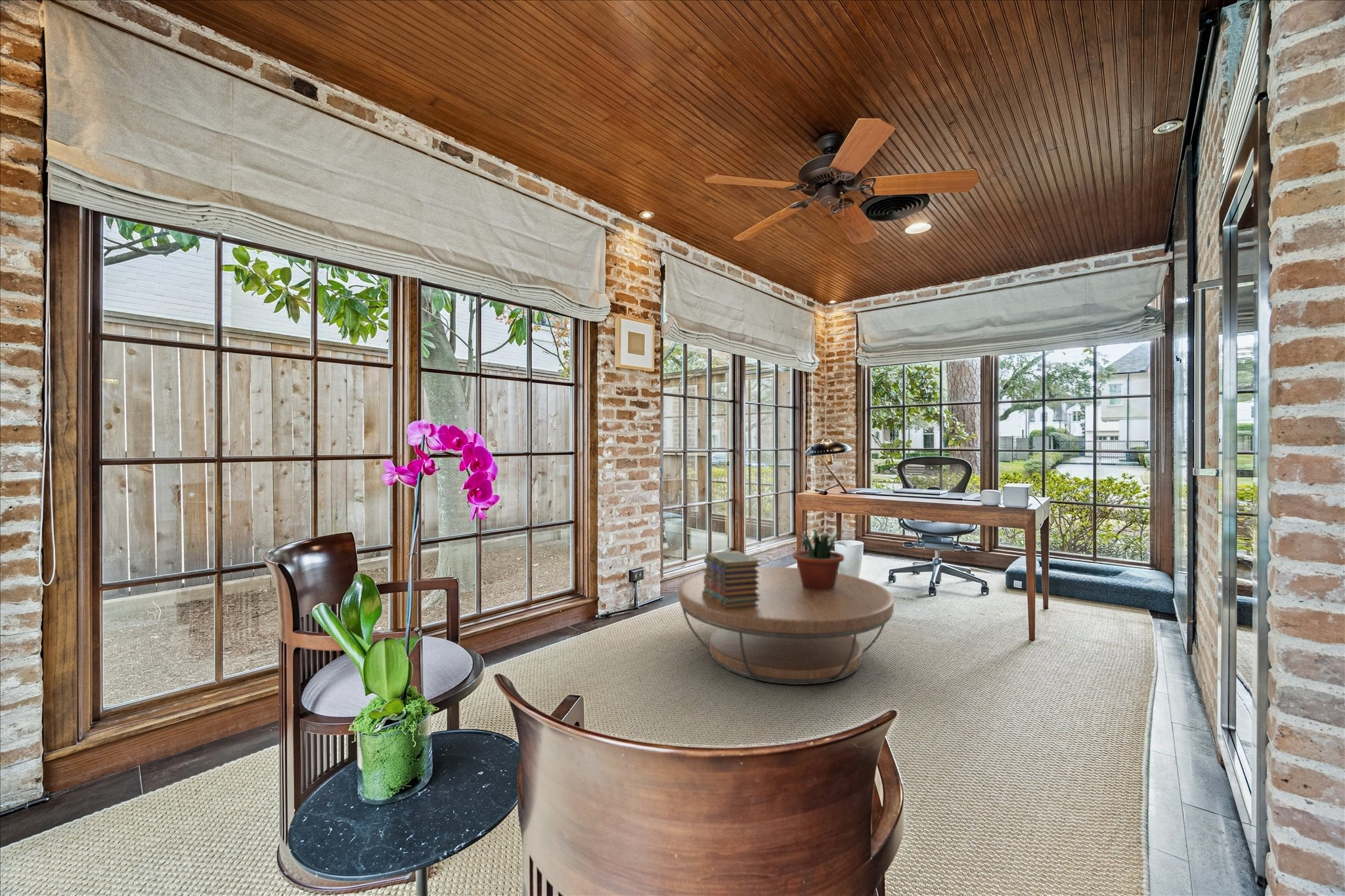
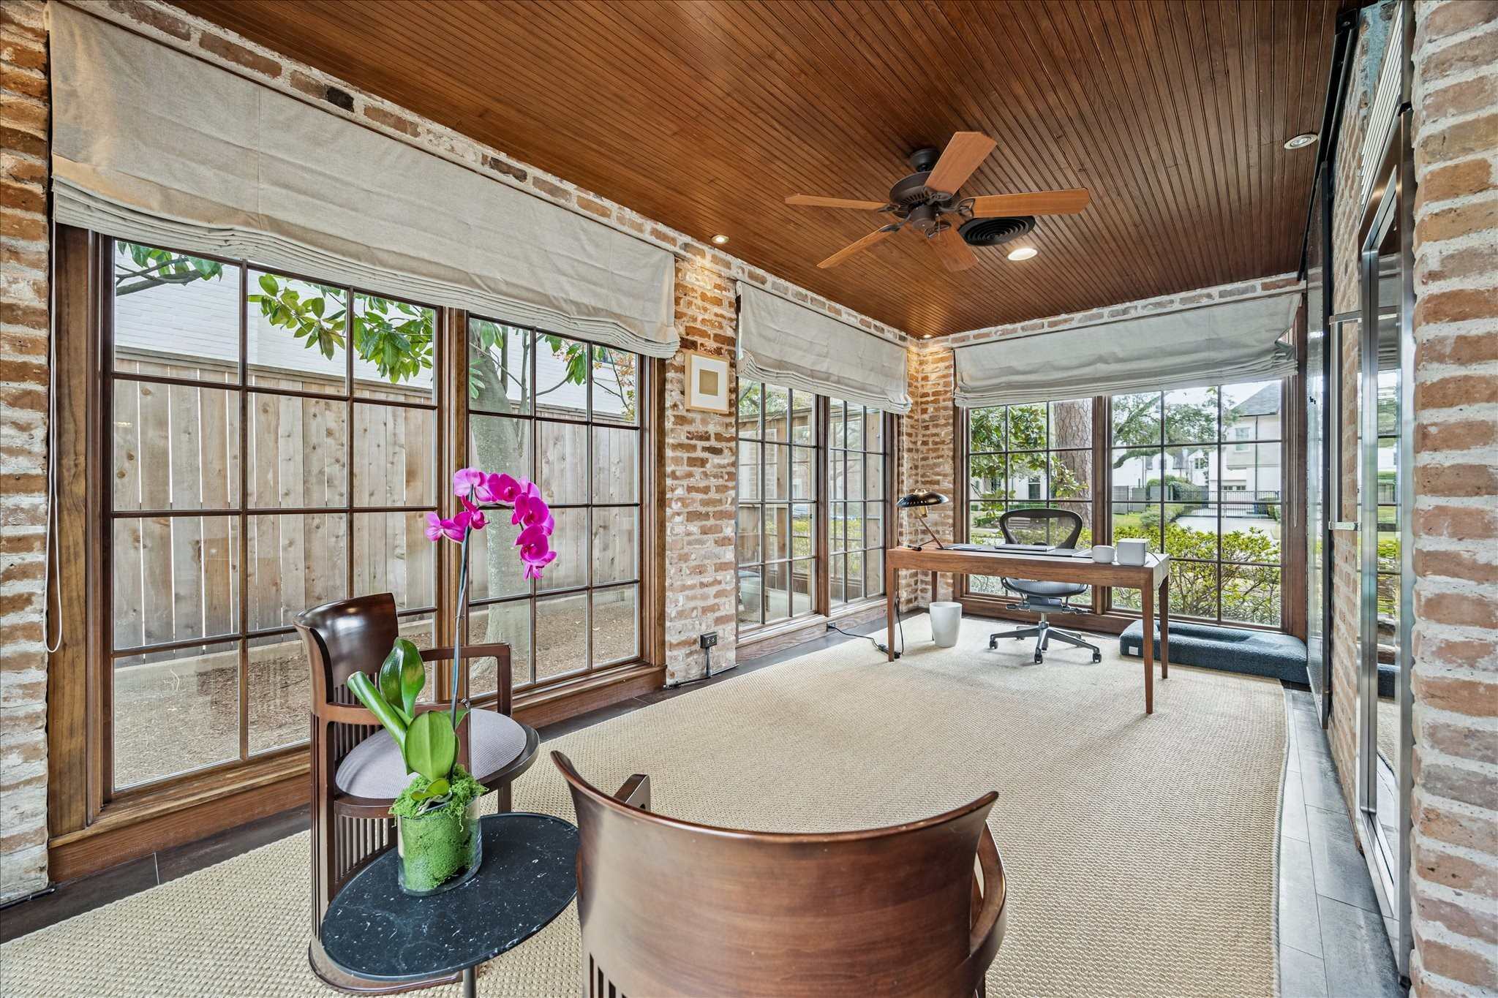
- book stack [702,550,761,609]
- coffee table [678,566,894,685]
- potted plant [793,528,853,591]
